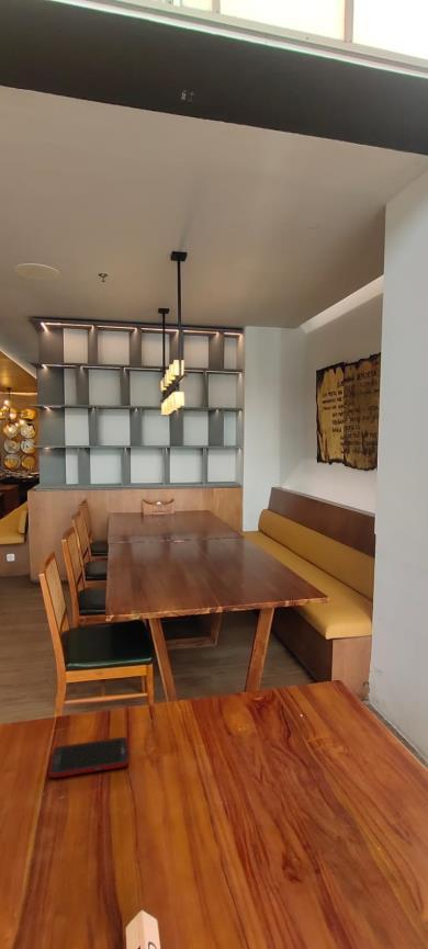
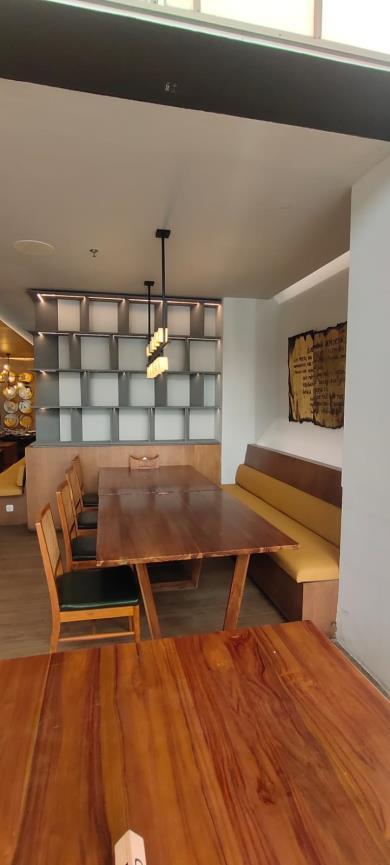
- cell phone [48,736,131,779]
